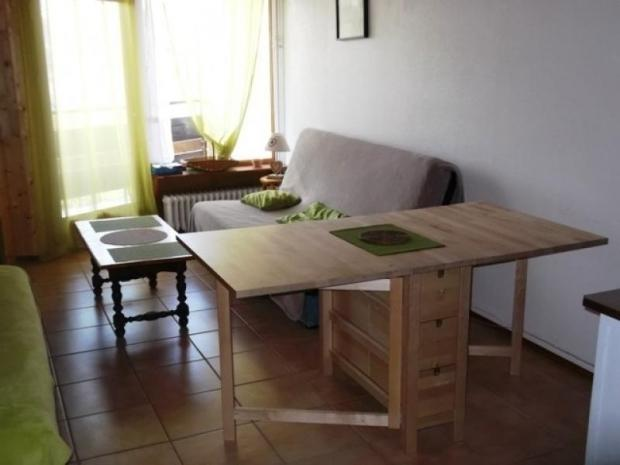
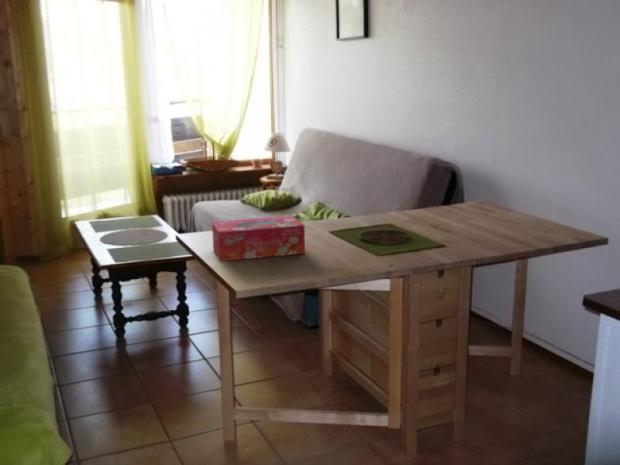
+ tissue box [211,215,306,262]
